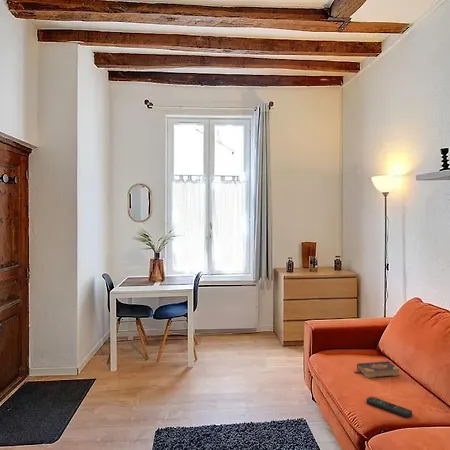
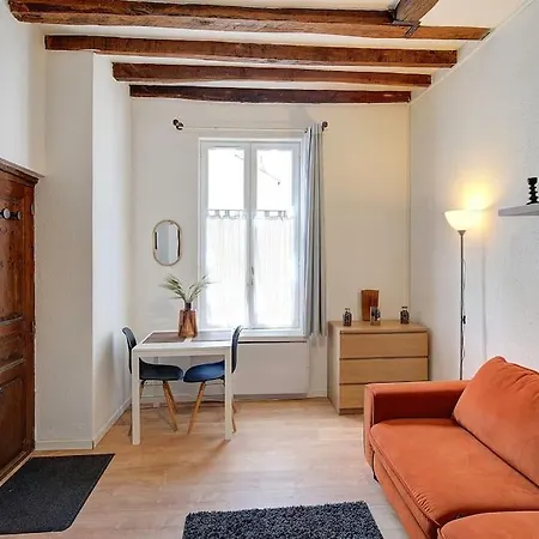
- book [352,360,401,379]
- remote control [365,396,413,418]
